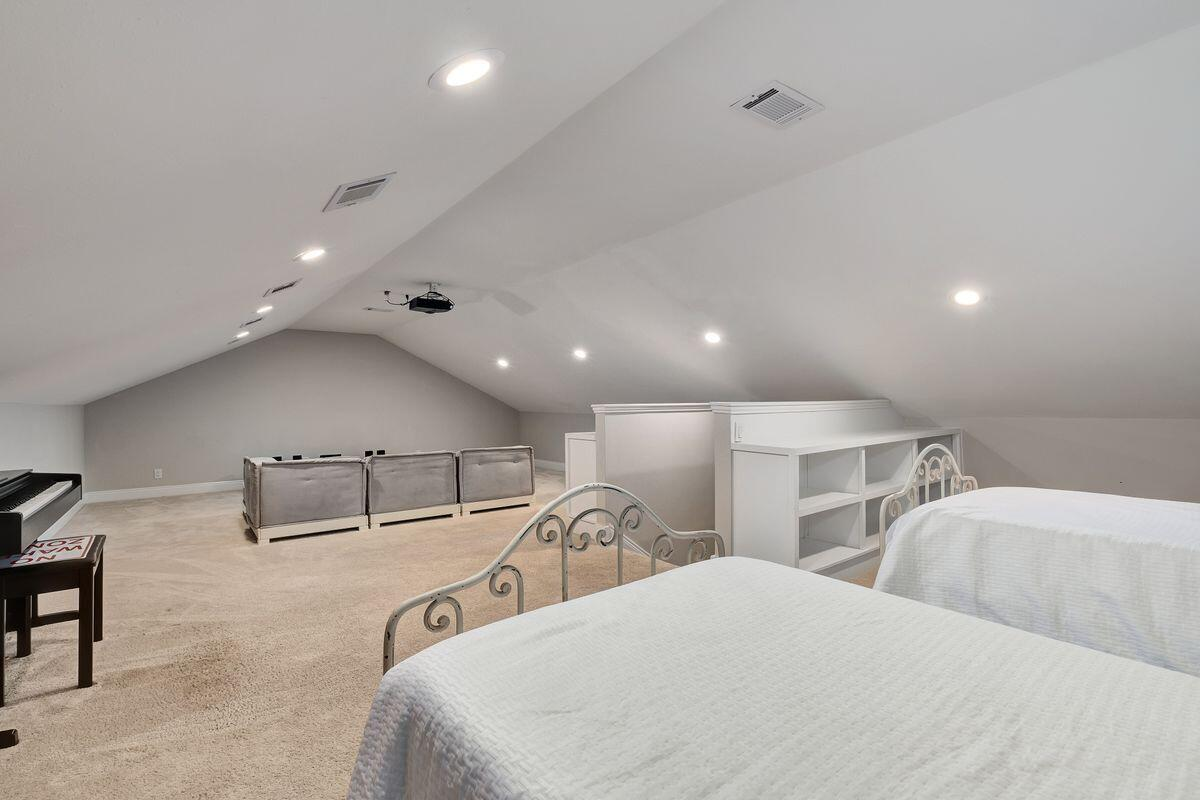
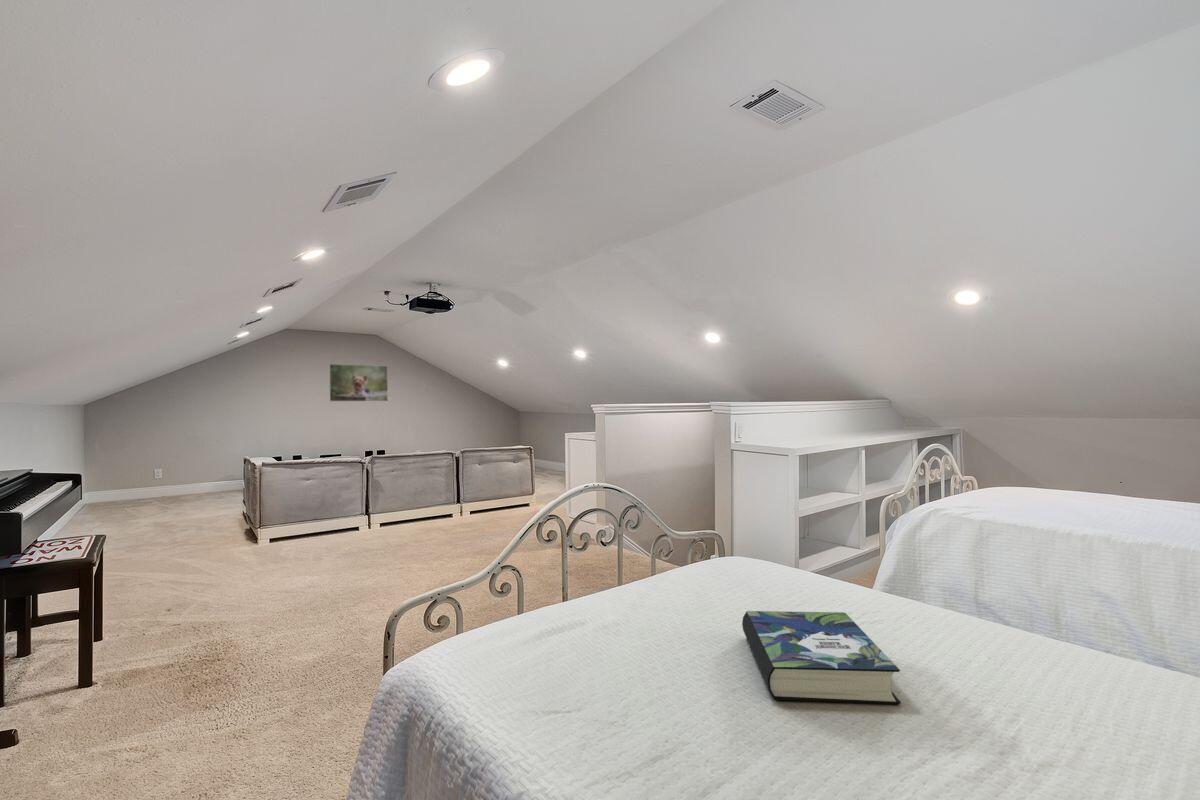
+ book [741,610,902,705]
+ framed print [328,363,389,402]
